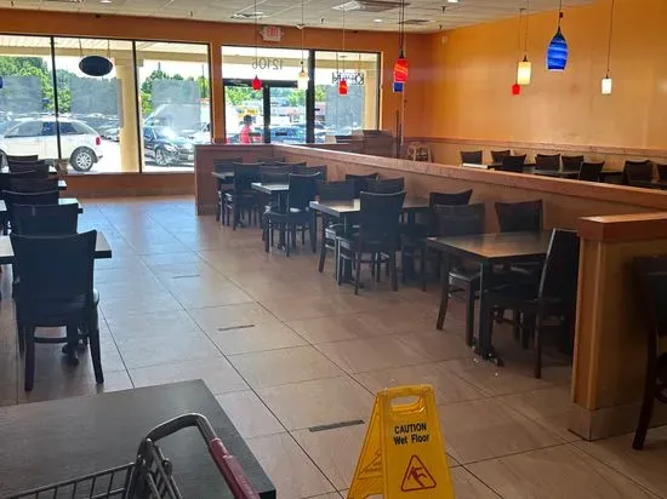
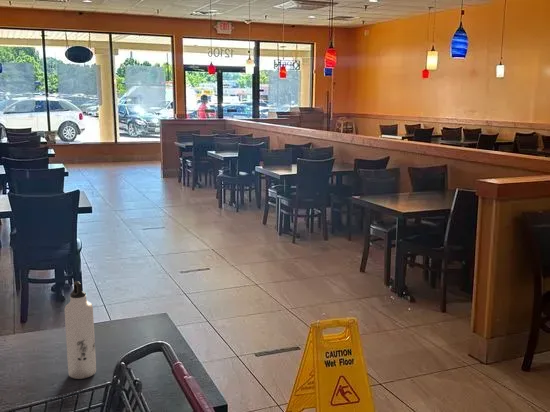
+ water bottle [64,280,97,380]
